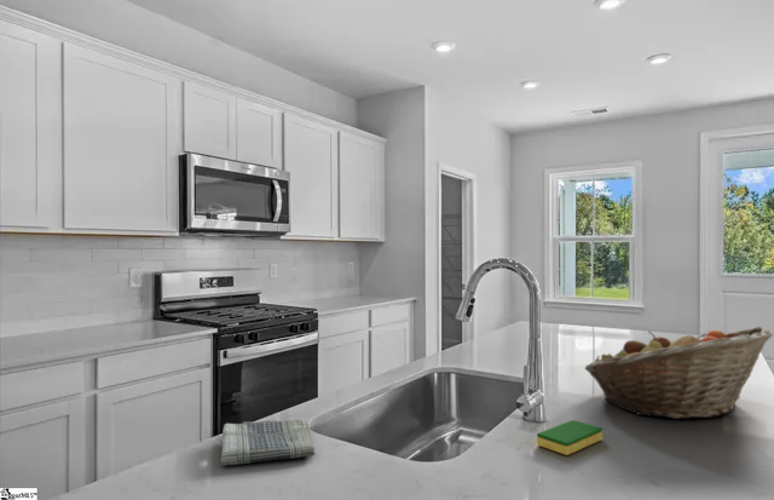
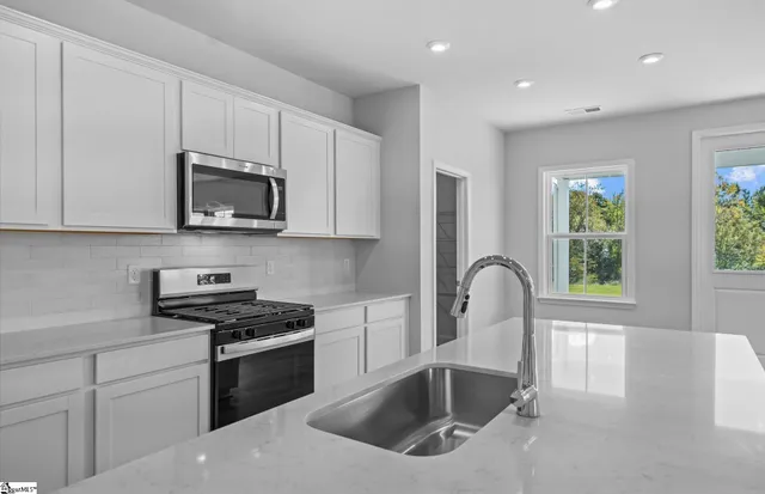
- dish towel [219,418,316,466]
- fruit basket [584,326,774,420]
- dish sponge [536,419,603,456]
